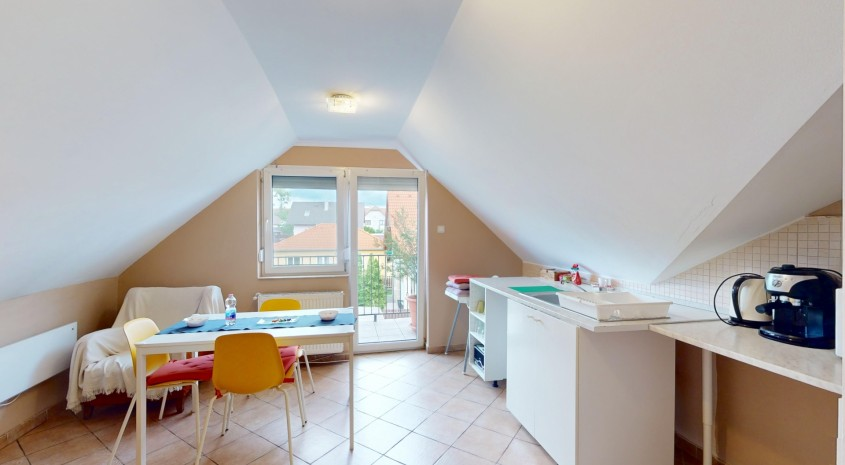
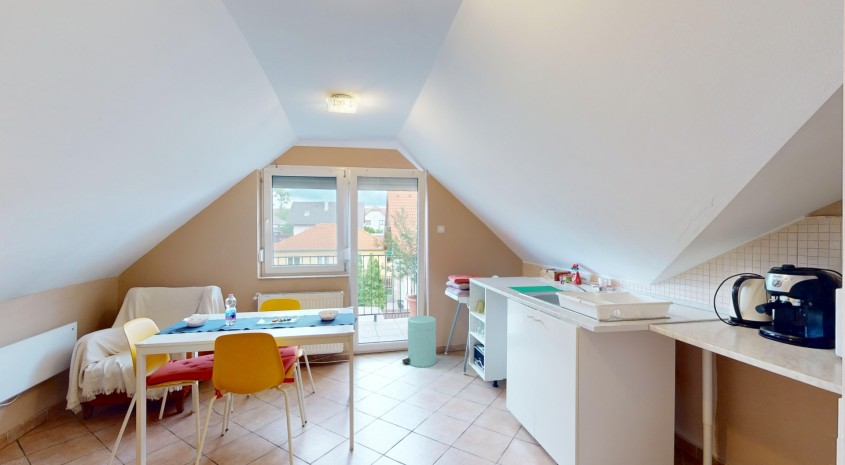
+ trash can [401,315,437,368]
